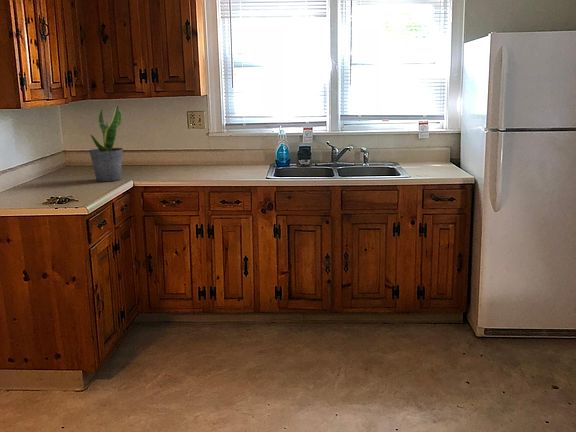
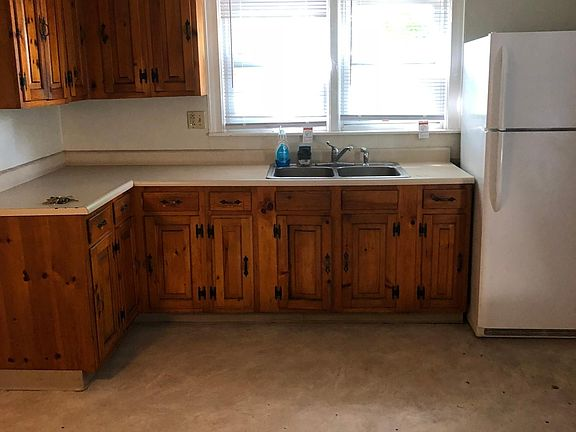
- potted plant [88,104,124,182]
